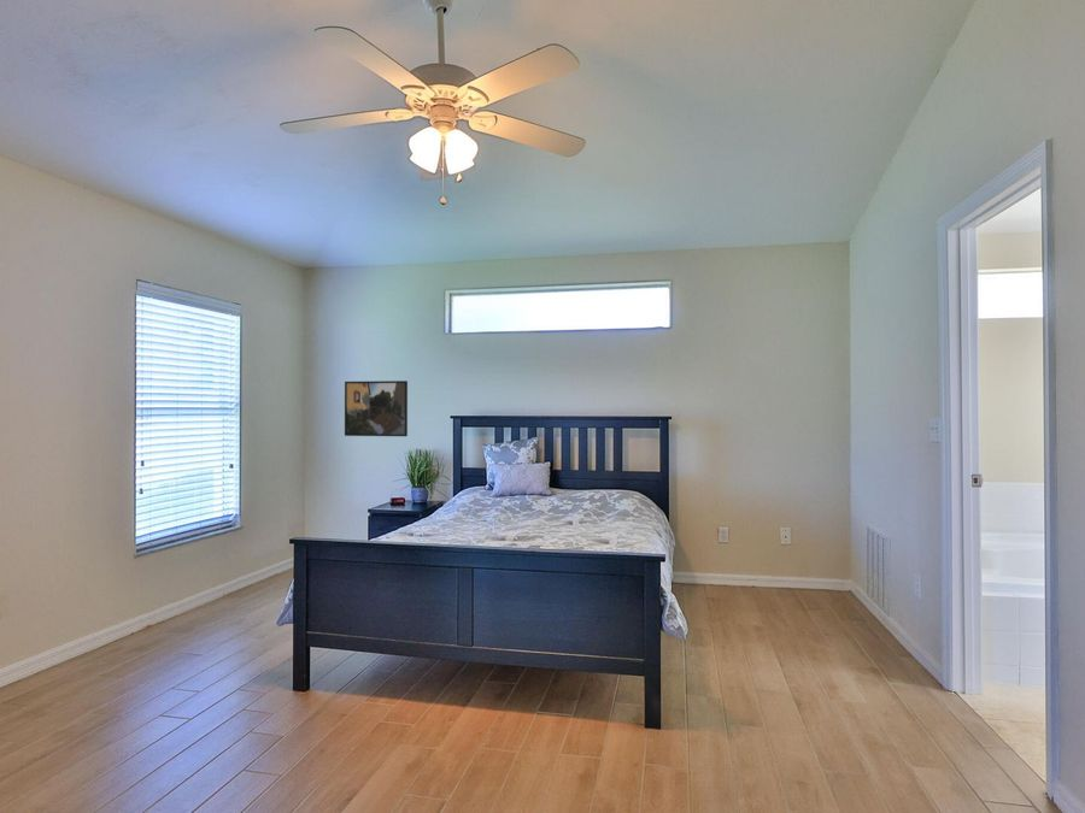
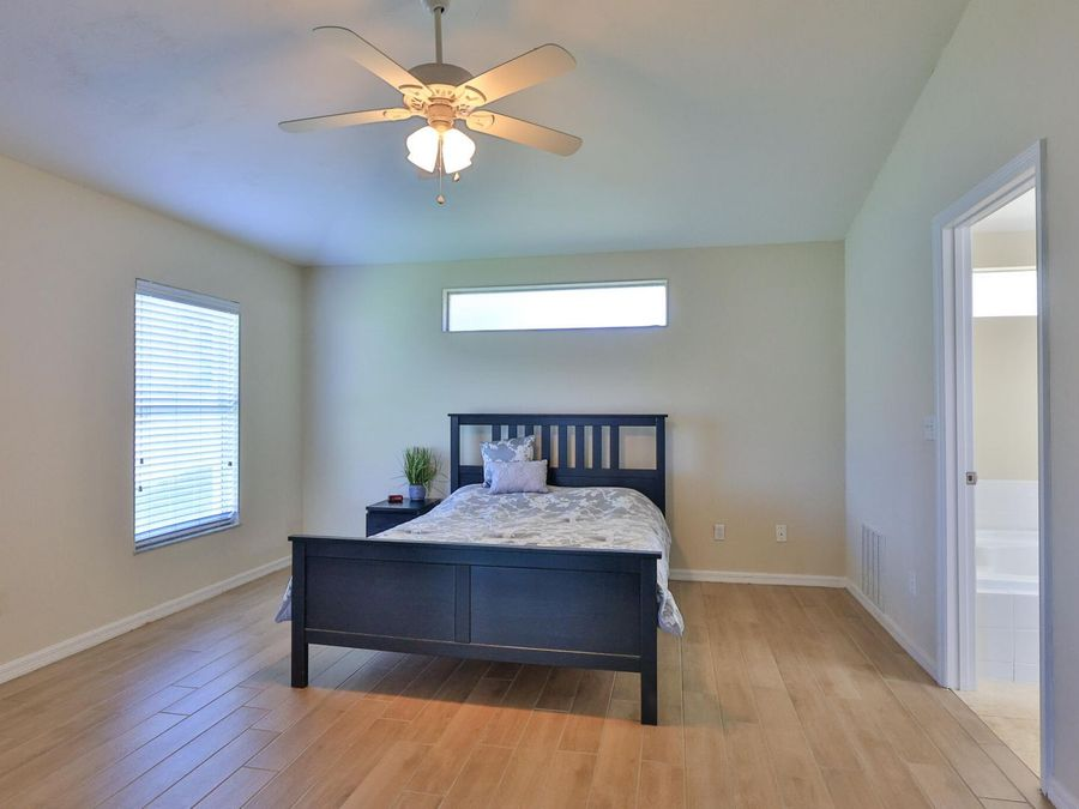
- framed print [344,379,409,437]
